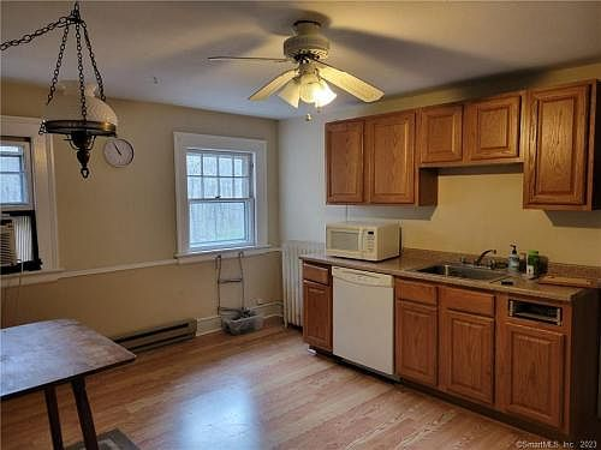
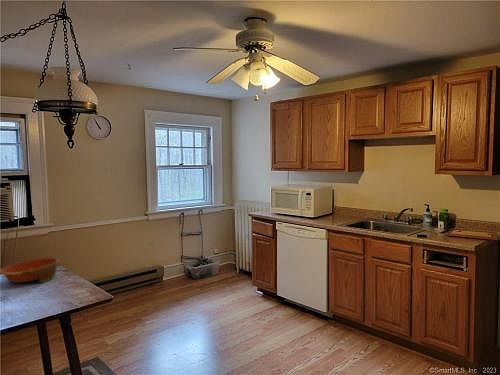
+ bowl [0,257,60,284]
